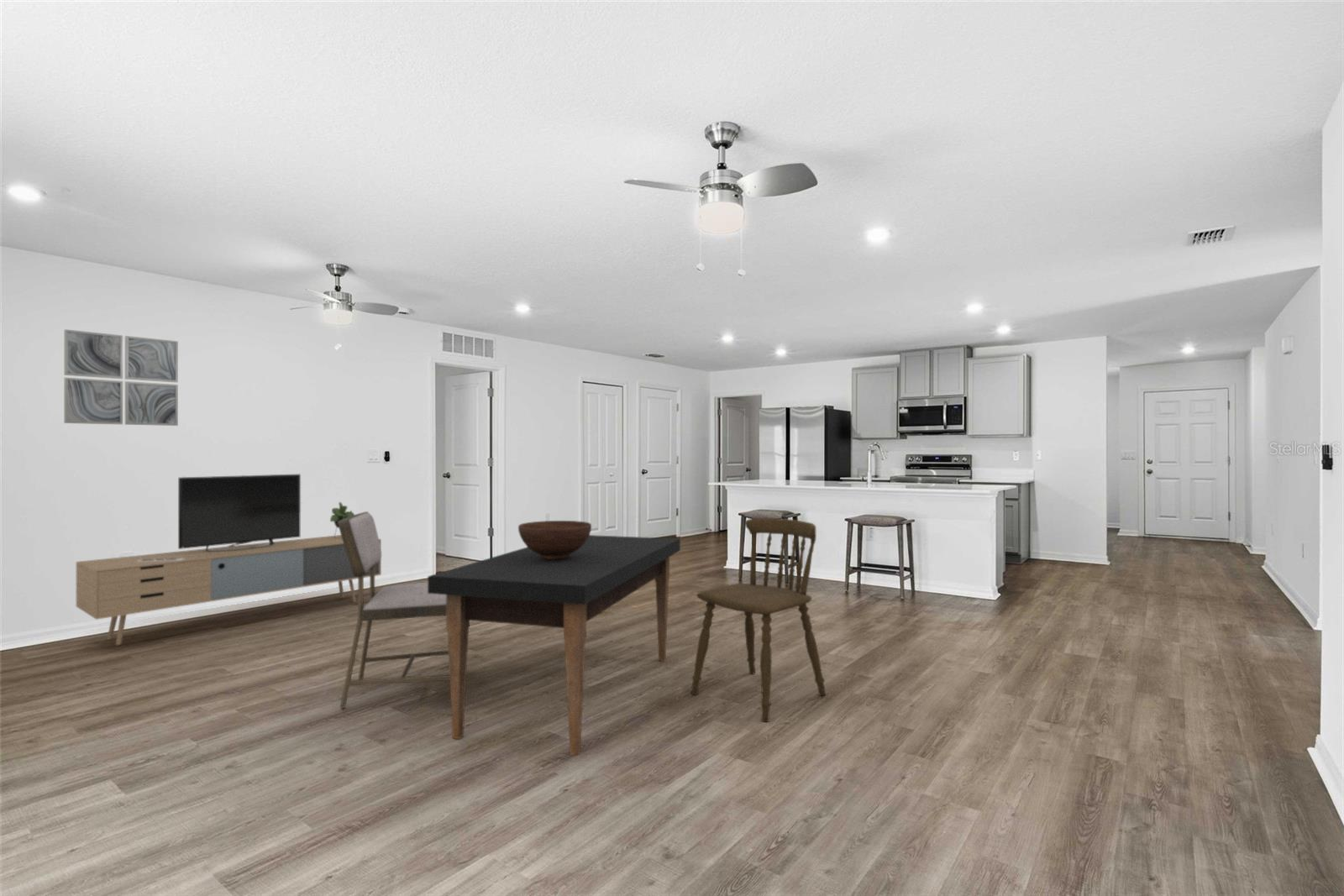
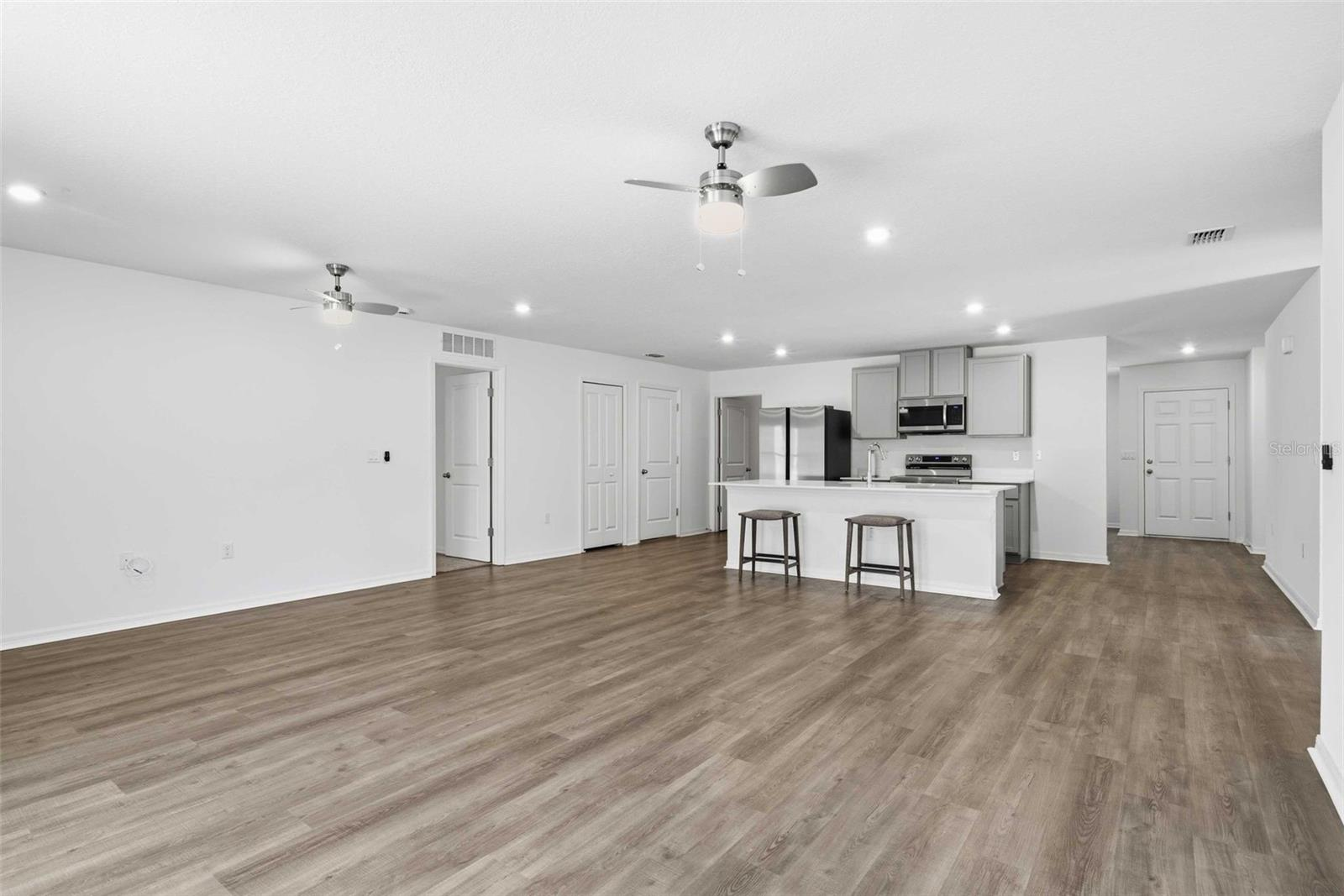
- fruit bowl [517,520,592,559]
- wall art [63,328,179,427]
- media console [76,474,382,646]
- dining chair [338,511,450,710]
- dining table [427,534,681,756]
- dining chair [690,517,827,723]
